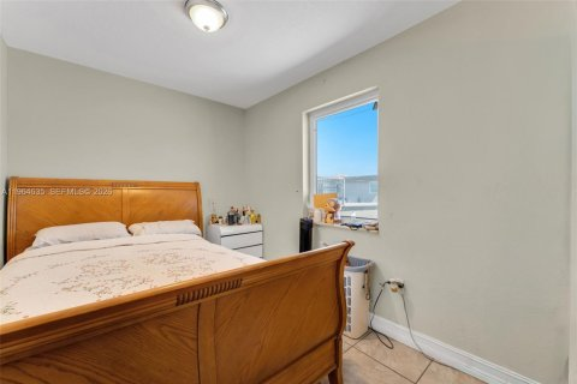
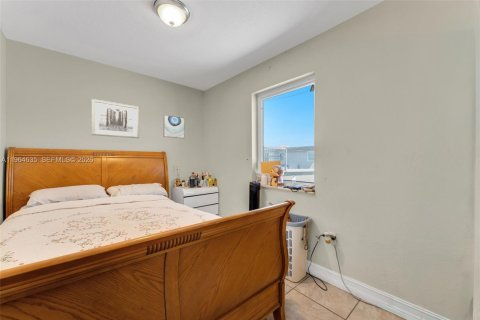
+ wall art [90,98,140,139]
+ wall art [162,114,186,139]
